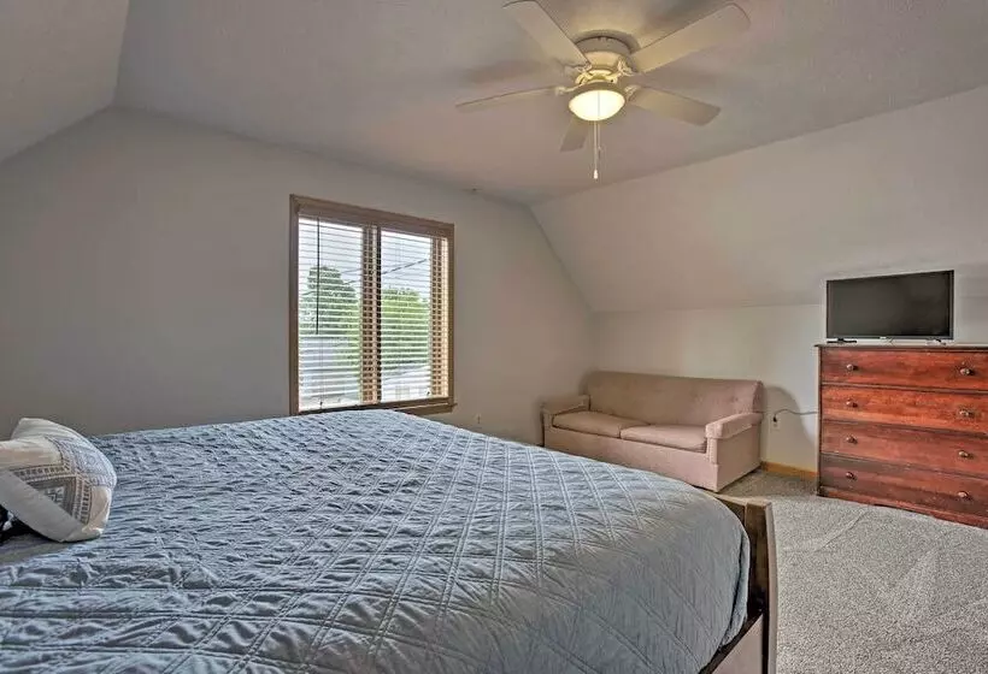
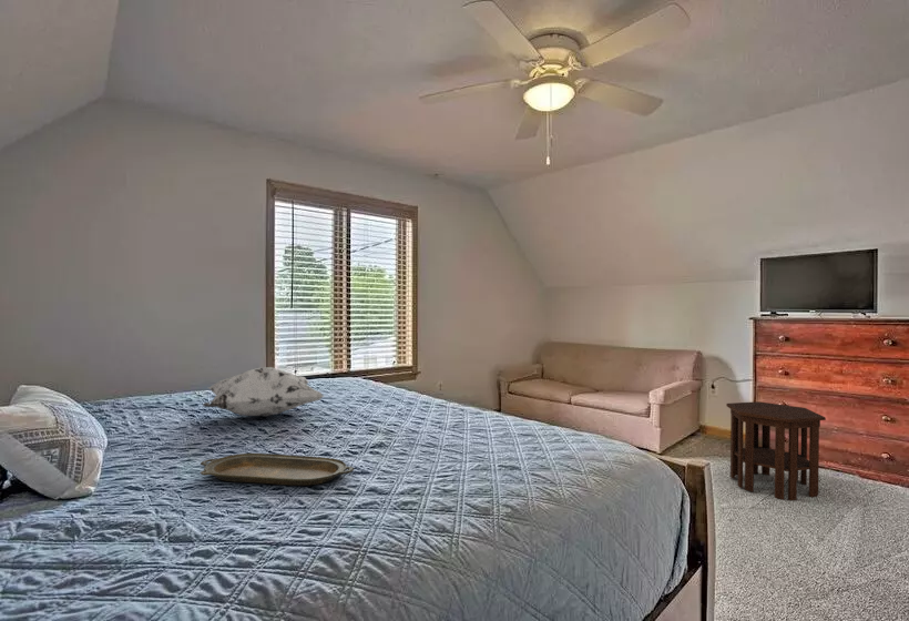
+ side table [725,400,827,501]
+ decorative pillow [202,366,326,417]
+ serving tray [200,452,355,487]
